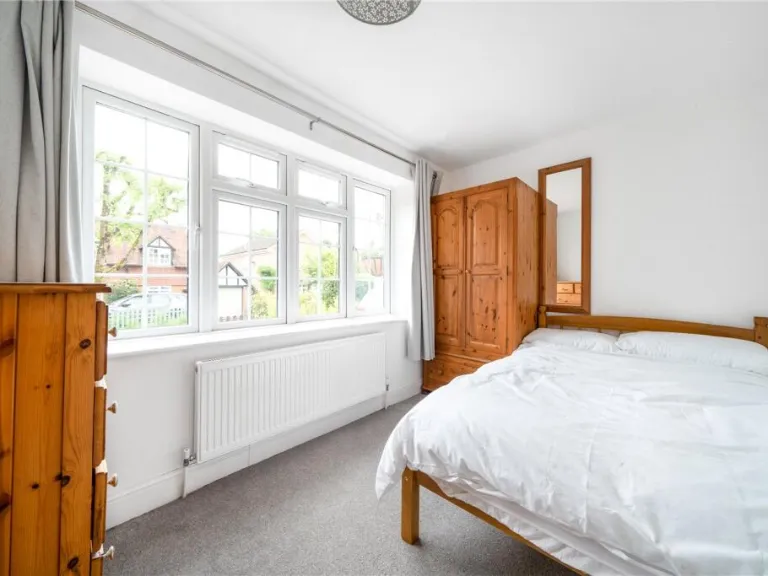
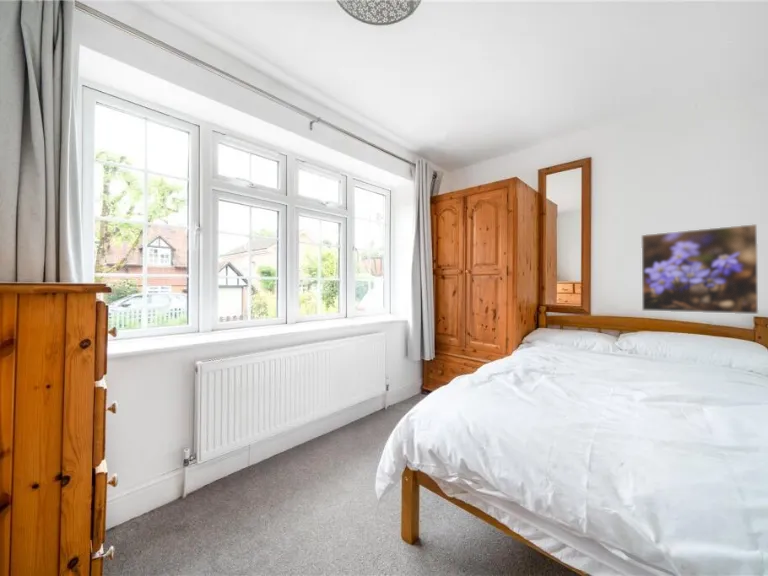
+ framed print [640,223,760,315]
